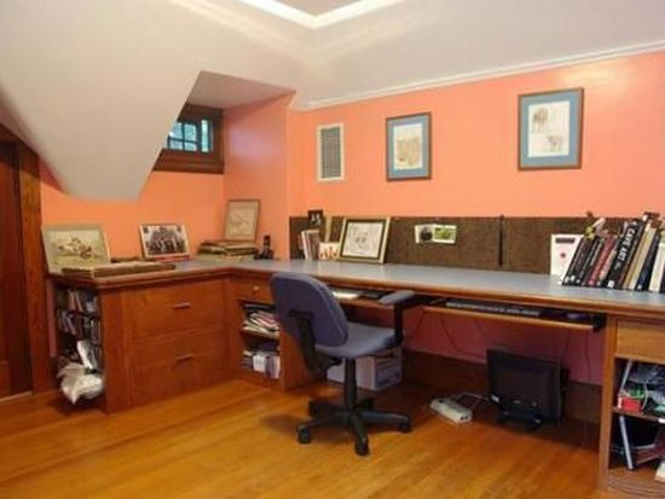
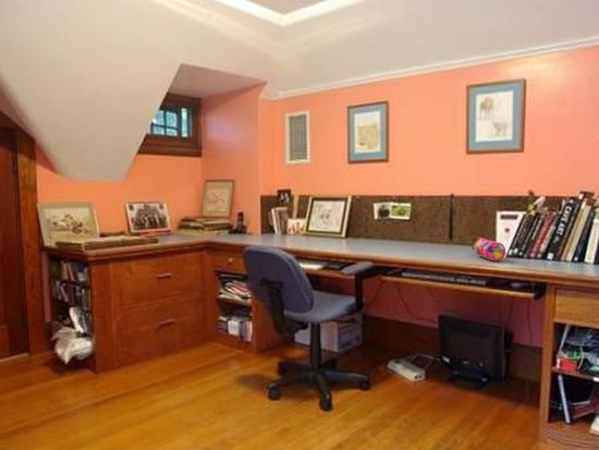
+ pencil case [470,236,506,262]
